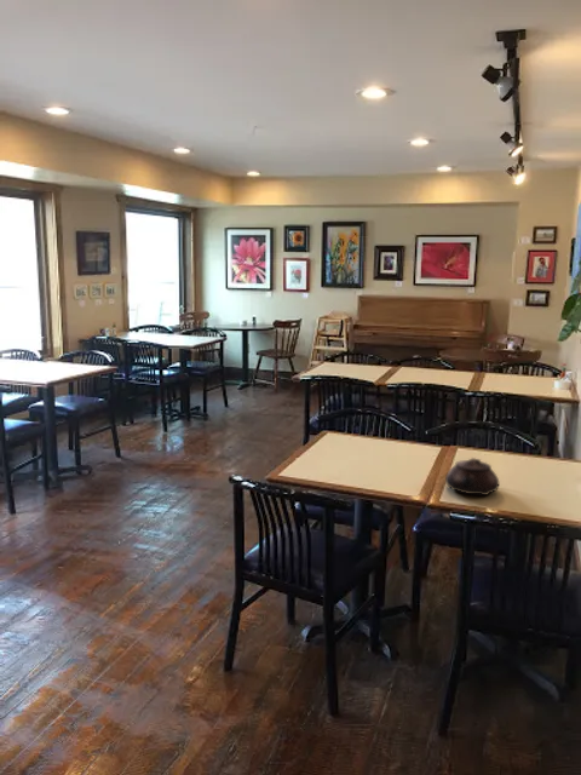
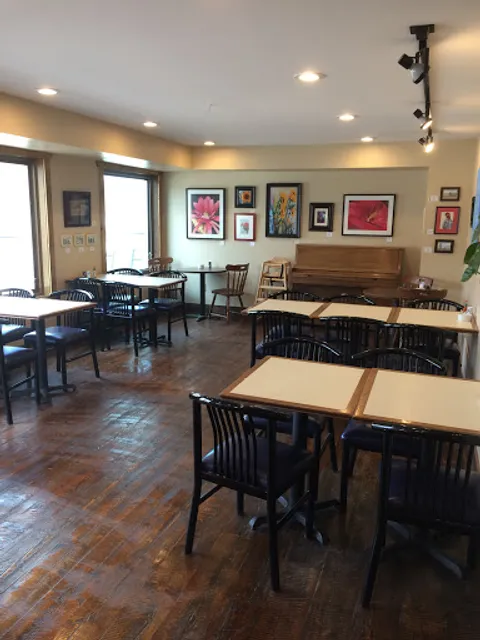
- teapot [444,457,500,496]
